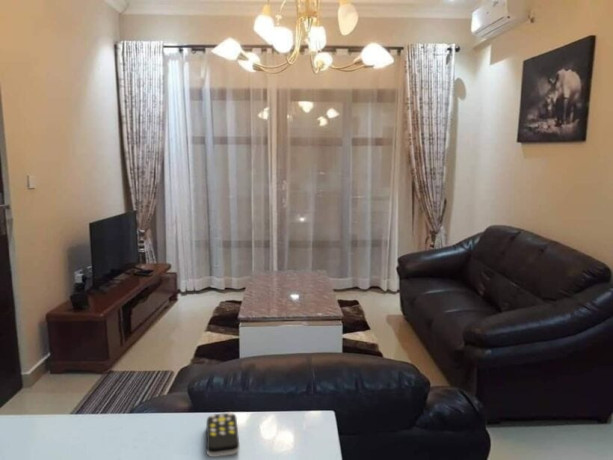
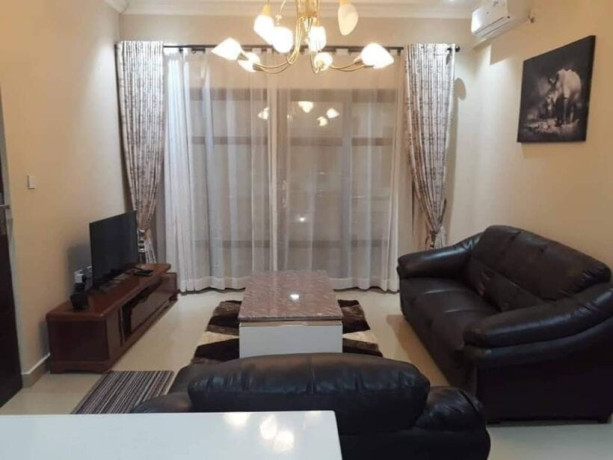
- remote control [206,412,240,458]
